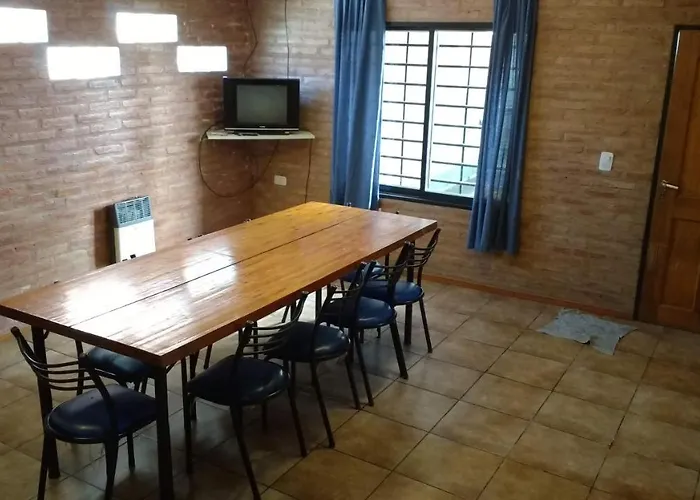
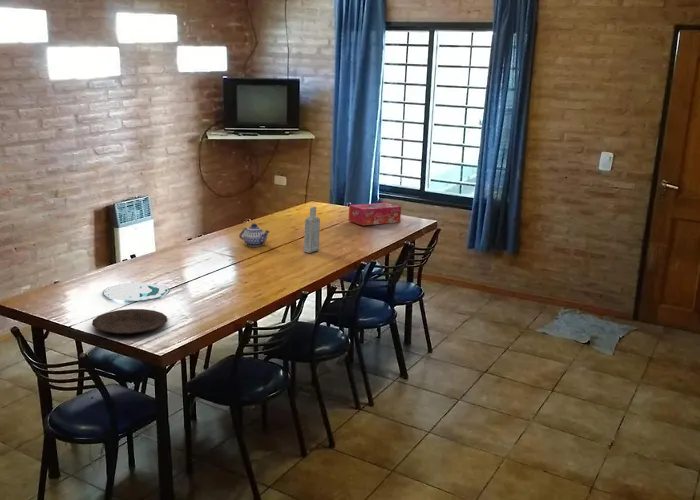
+ teapot [238,222,271,248]
+ tissue box [348,202,402,226]
+ bottle [303,206,321,254]
+ plate [91,308,168,335]
+ plate [102,282,170,302]
